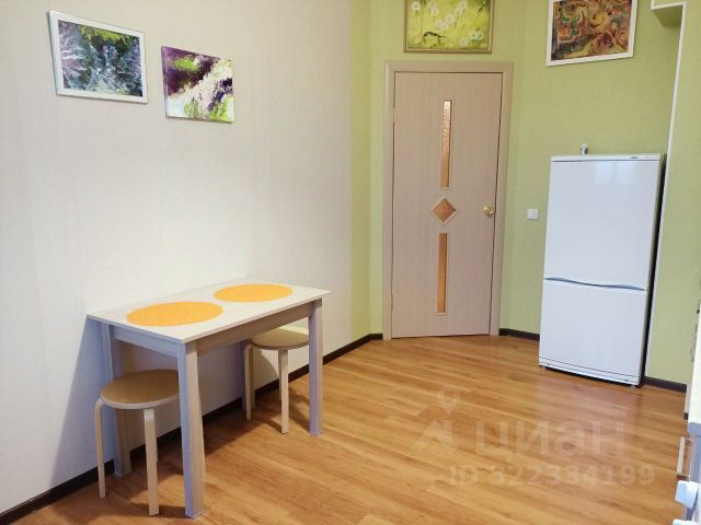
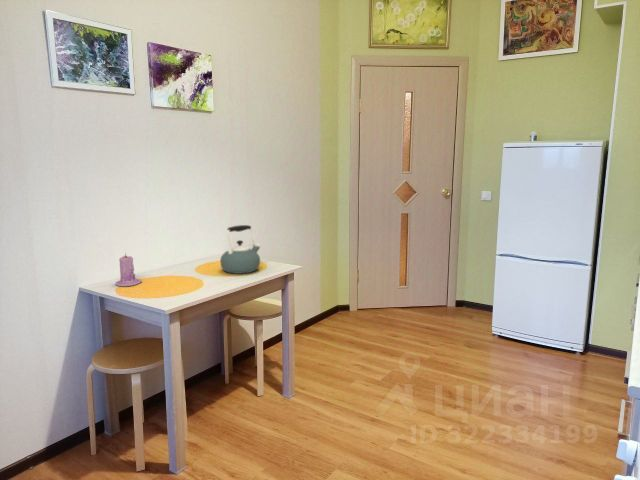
+ candle [114,252,143,287]
+ kettle [219,224,262,275]
